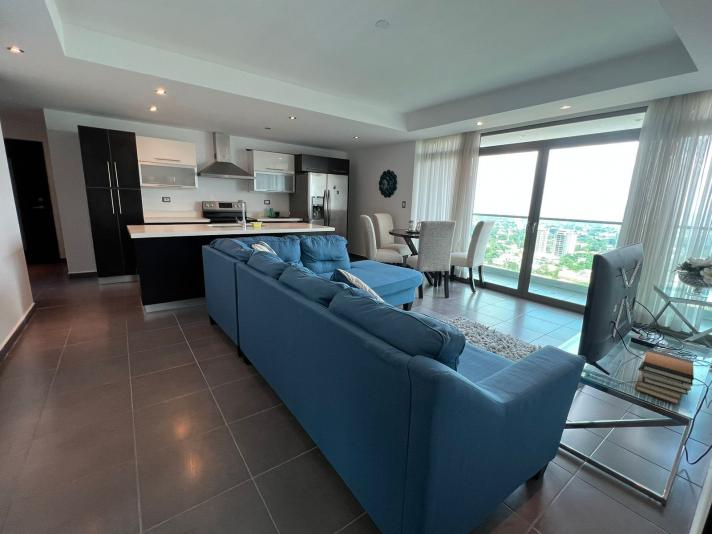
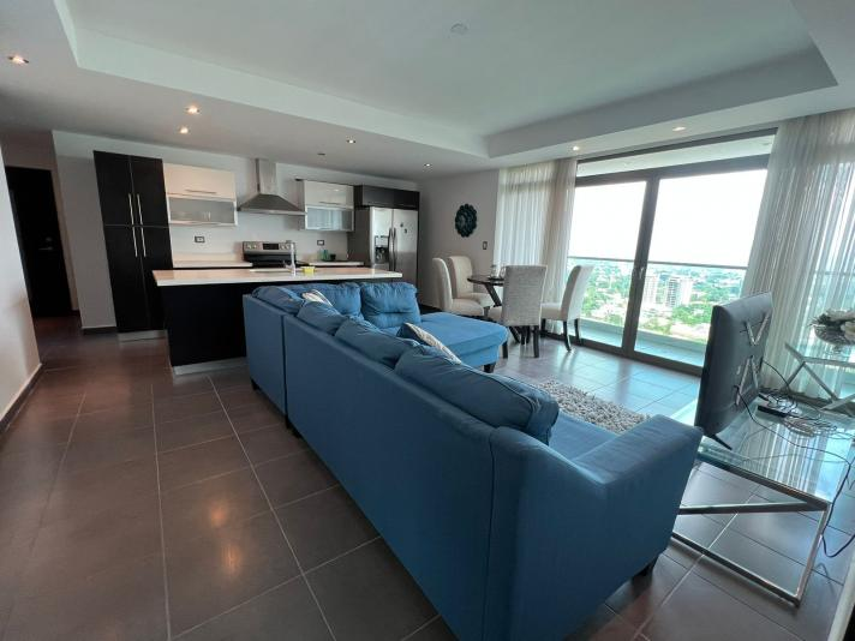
- book stack [634,348,695,405]
